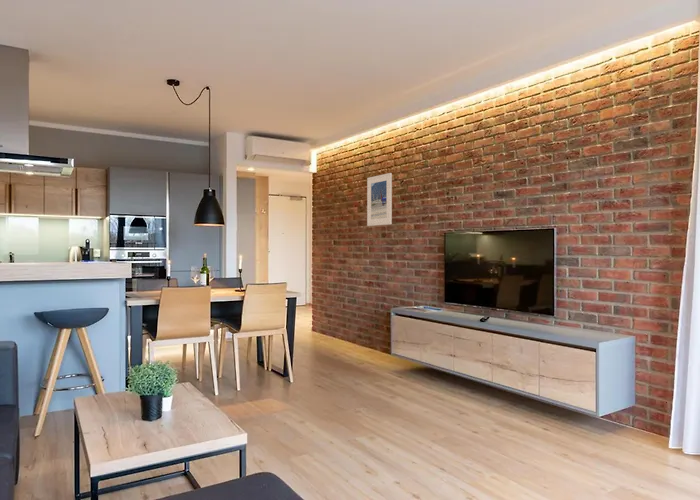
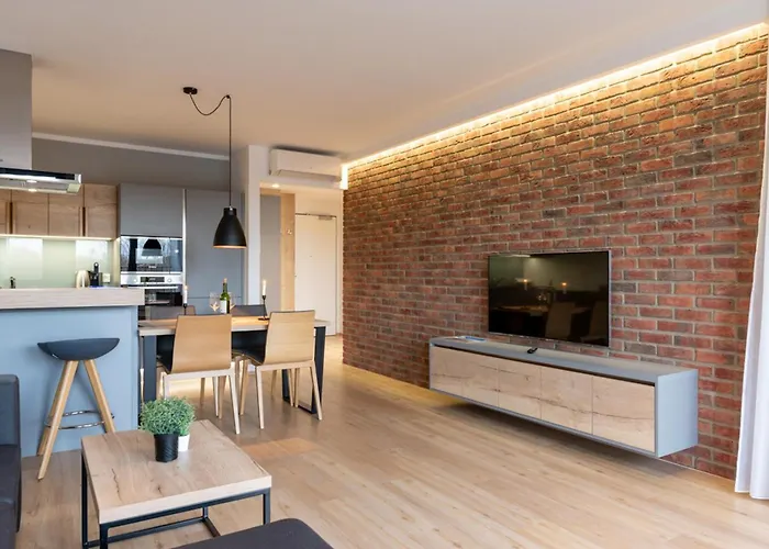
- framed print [366,172,393,227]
